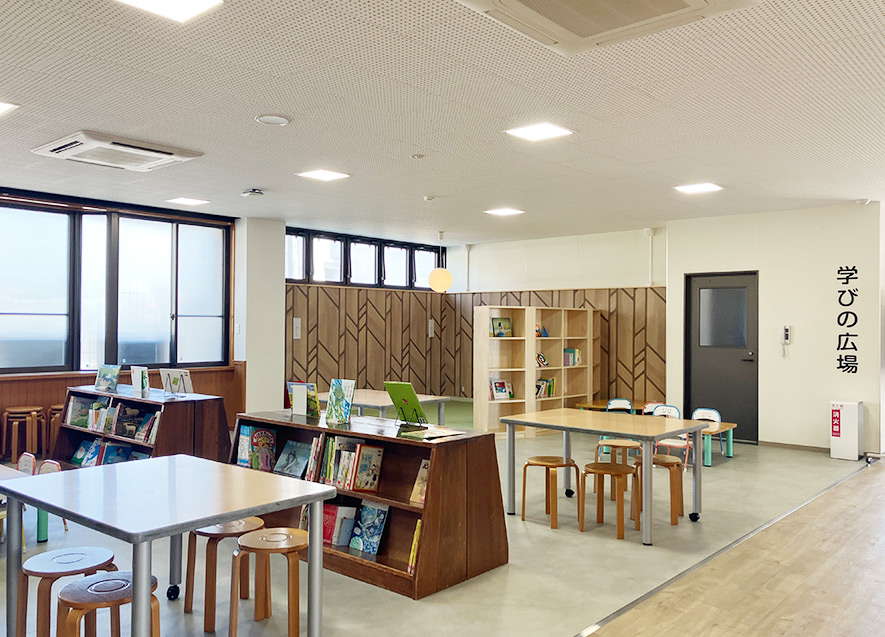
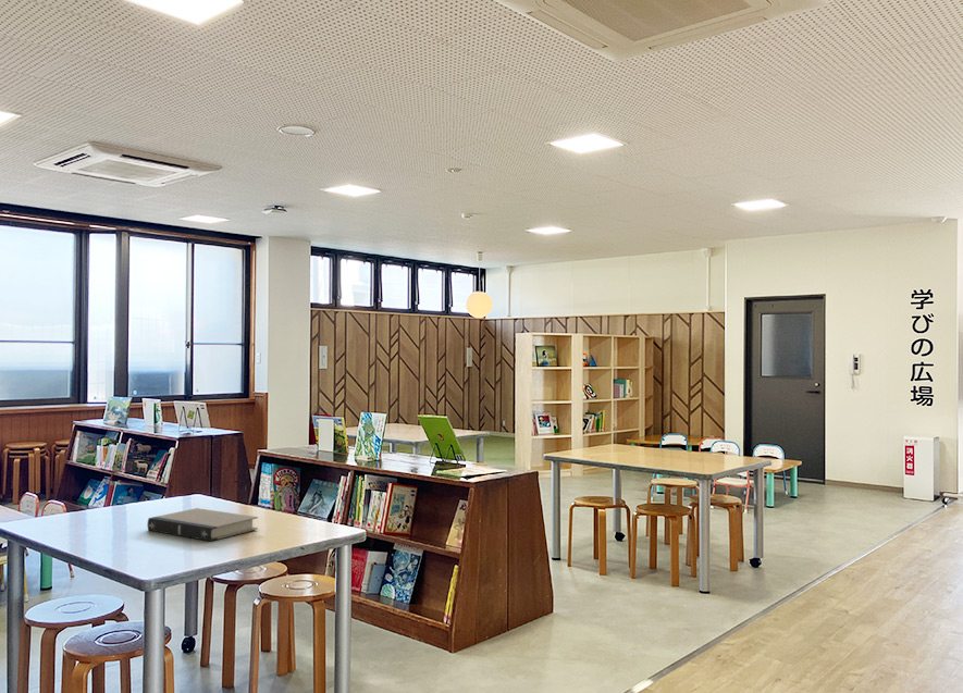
+ book [146,507,259,543]
